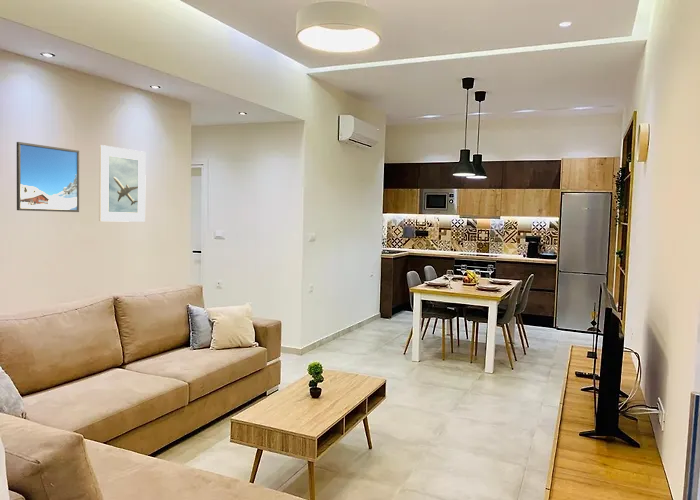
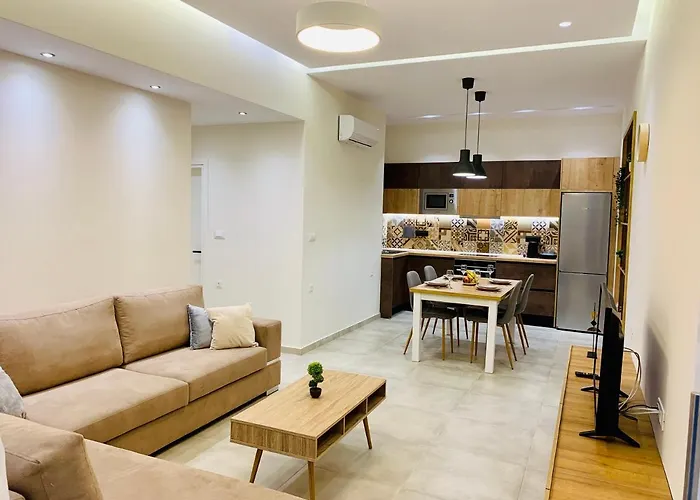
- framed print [16,141,80,213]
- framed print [98,144,147,223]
